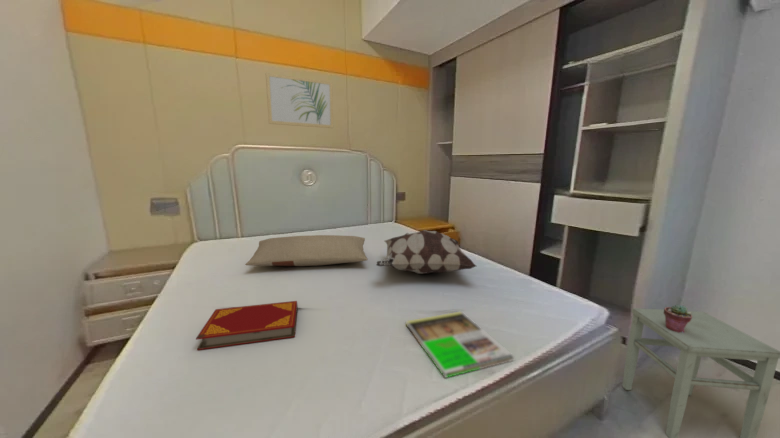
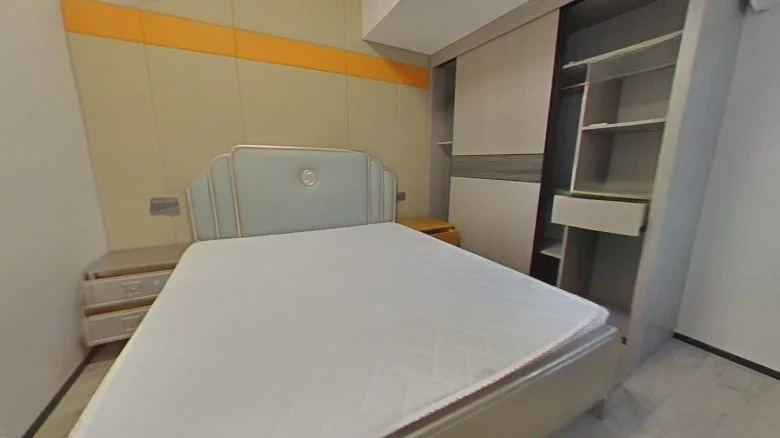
- wall art [265,72,334,129]
- decorative pillow [375,229,477,275]
- potted succulent [663,304,692,333]
- magazine [405,310,515,379]
- pillow [244,234,369,267]
- hardback book [195,300,299,351]
- stool [622,307,780,438]
